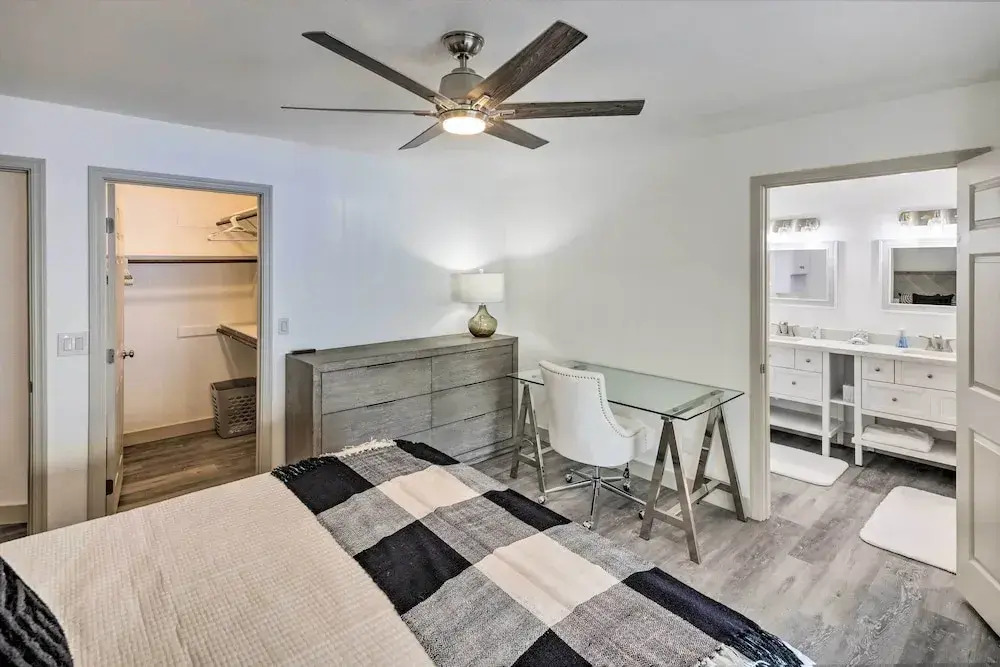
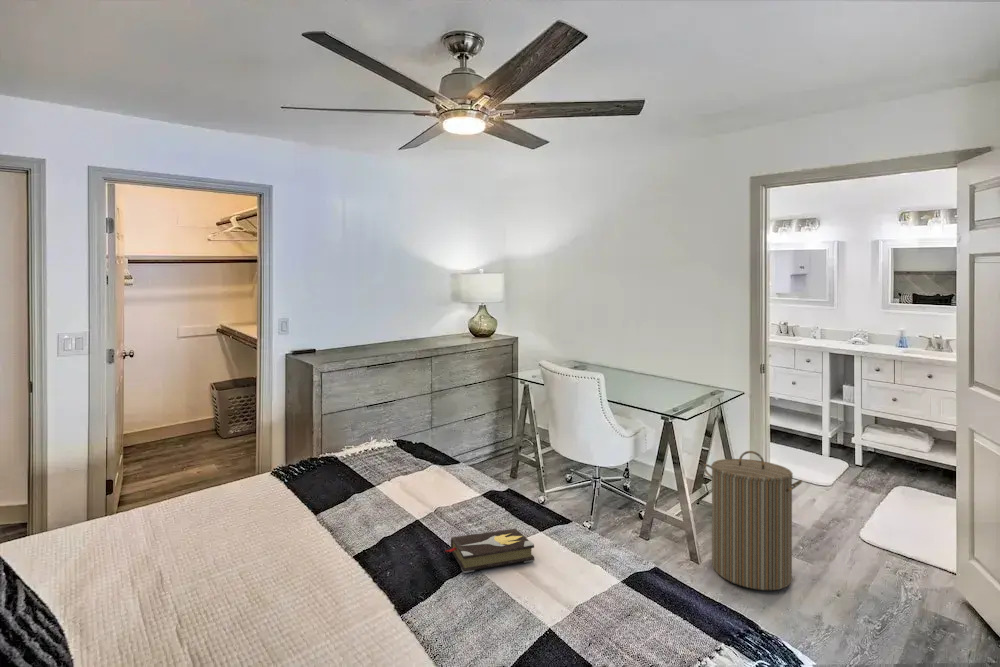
+ laundry hamper [702,450,803,591]
+ hardback book [444,528,536,574]
